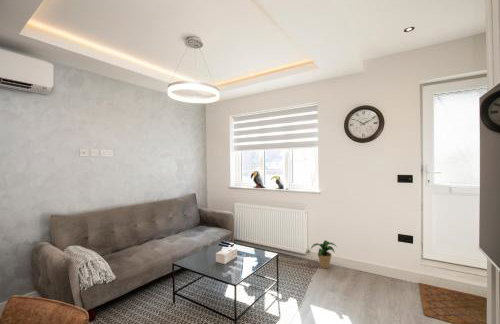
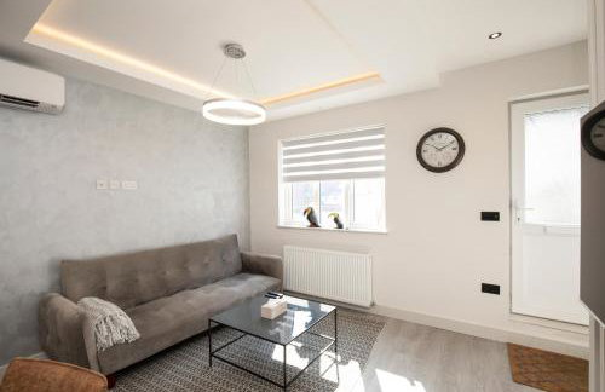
- potted plant [310,239,338,269]
